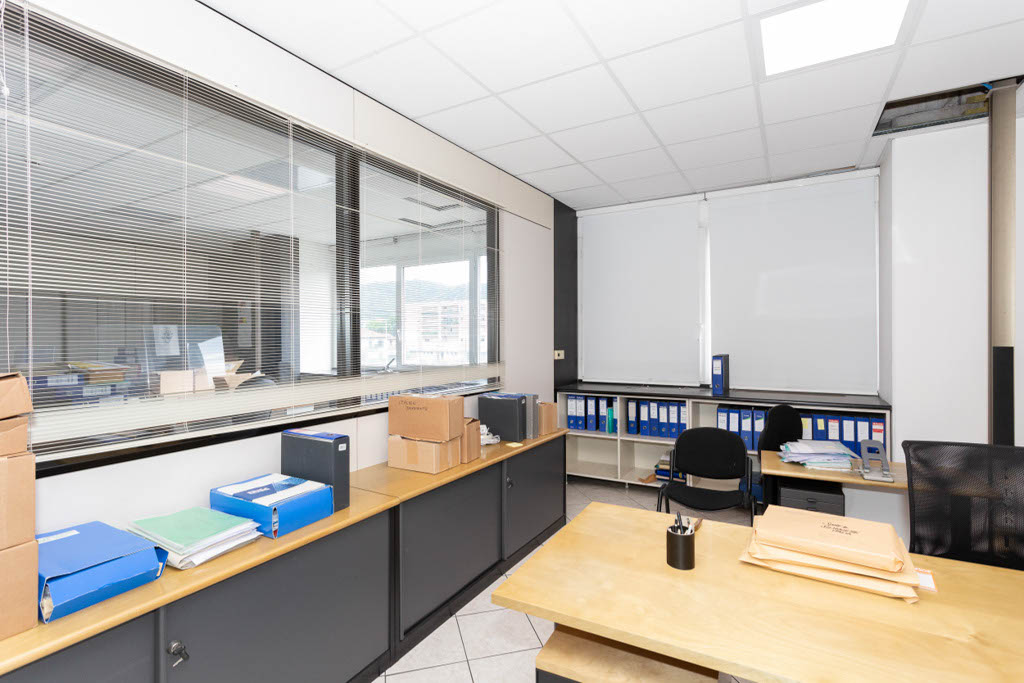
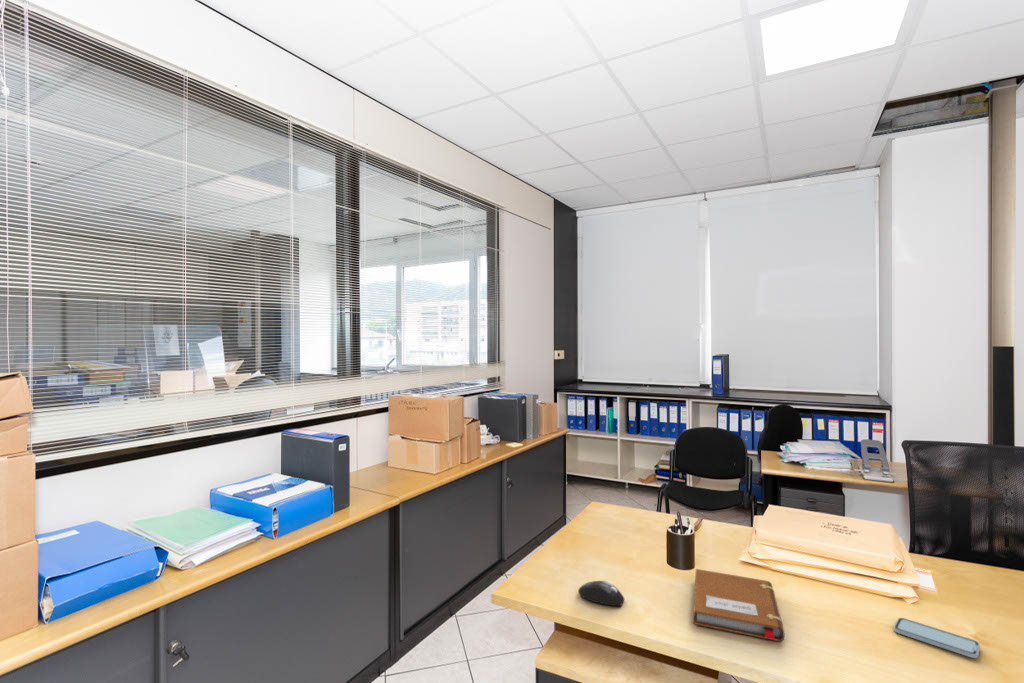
+ notebook [693,568,785,642]
+ smartphone [893,617,981,659]
+ mouse [577,580,625,607]
